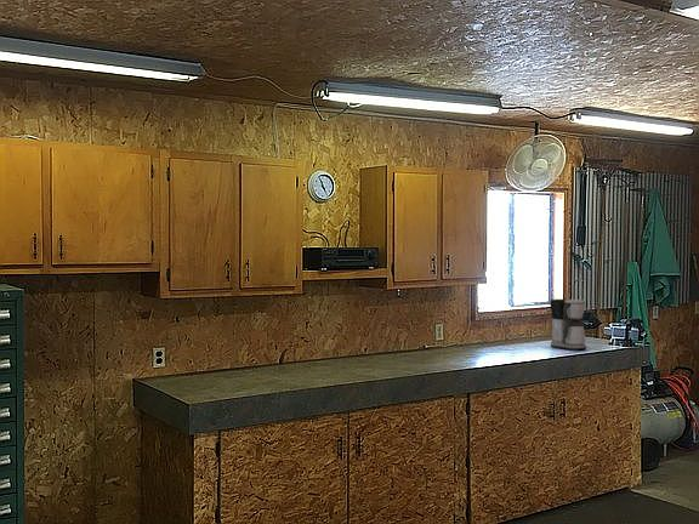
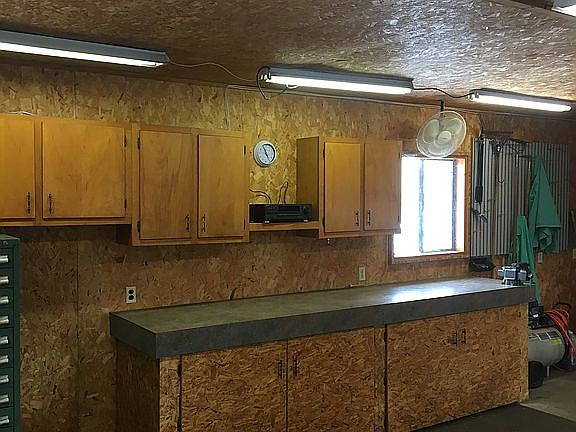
- coffee maker [550,298,587,352]
